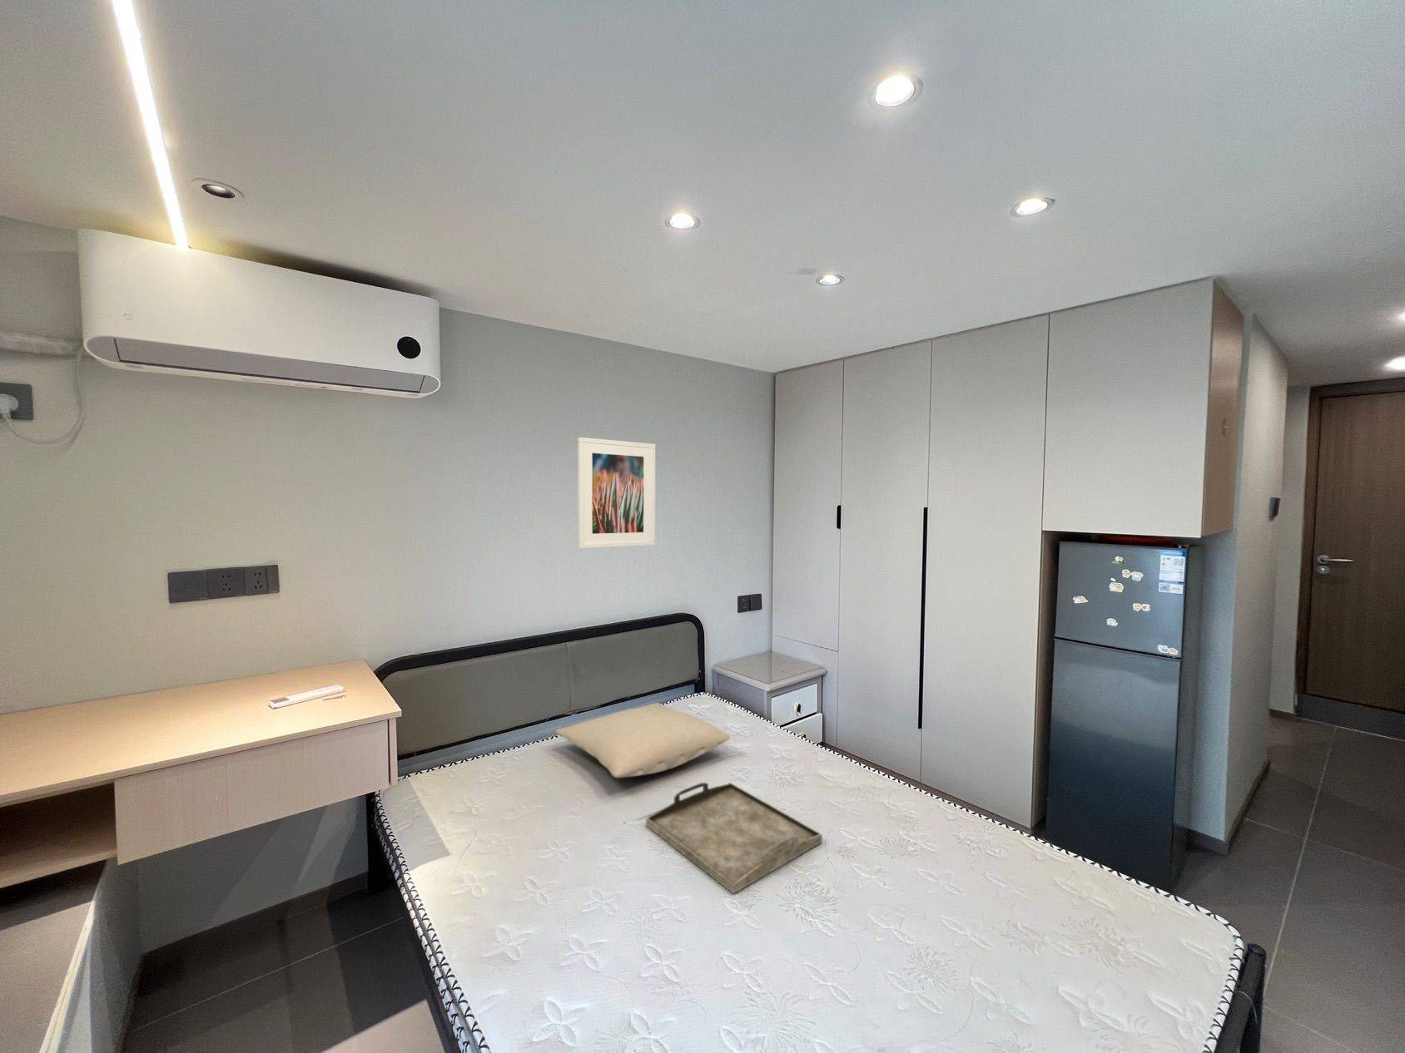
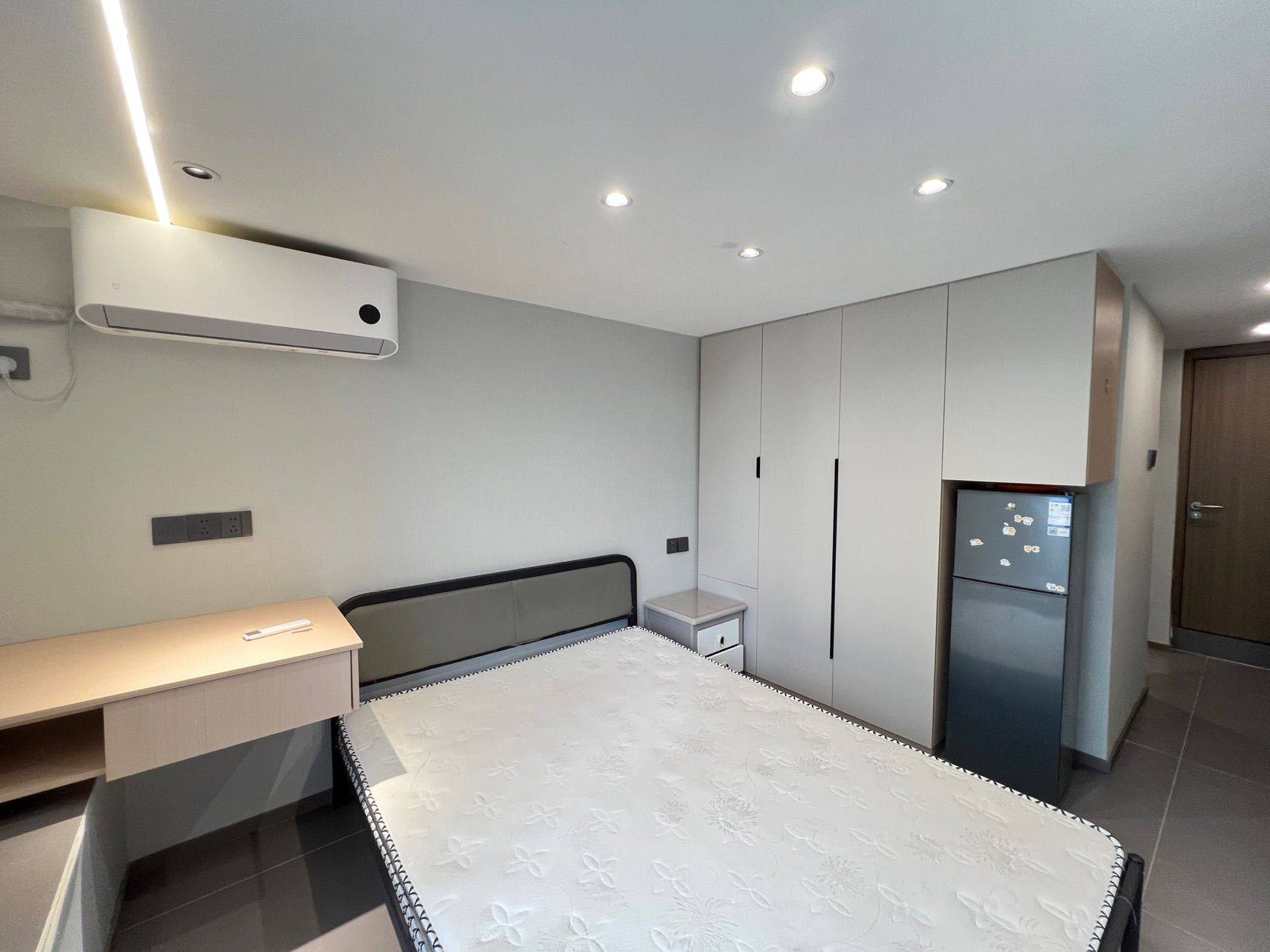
- pillow [555,702,731,779]
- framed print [576,437,656,550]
- serving tray [645,782,823,895]
